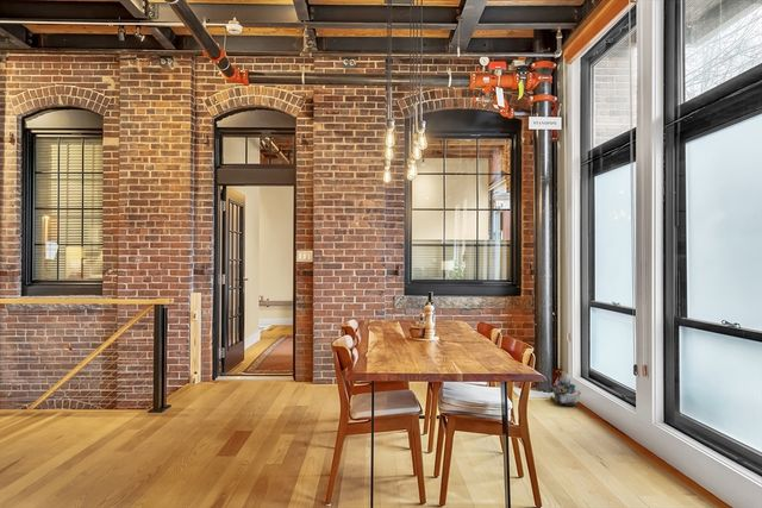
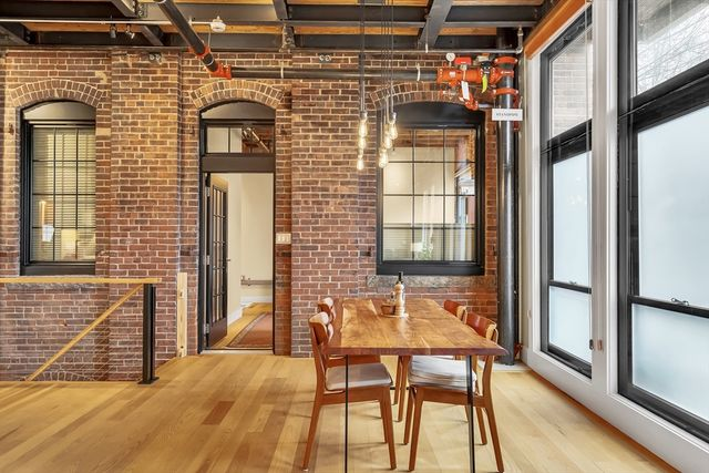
- waste bin [550,377,582,407]
